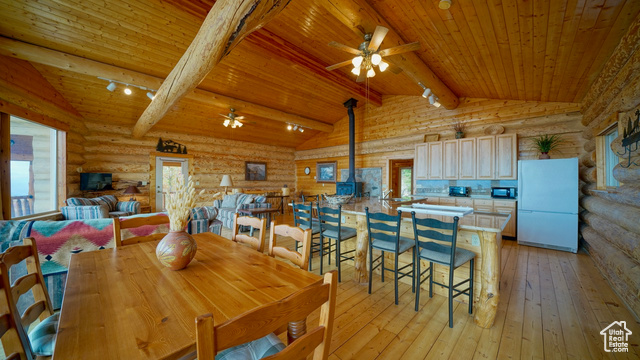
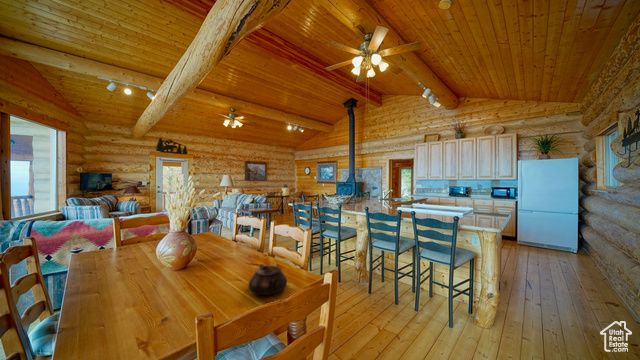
+ teapot [247,264,288,296]
